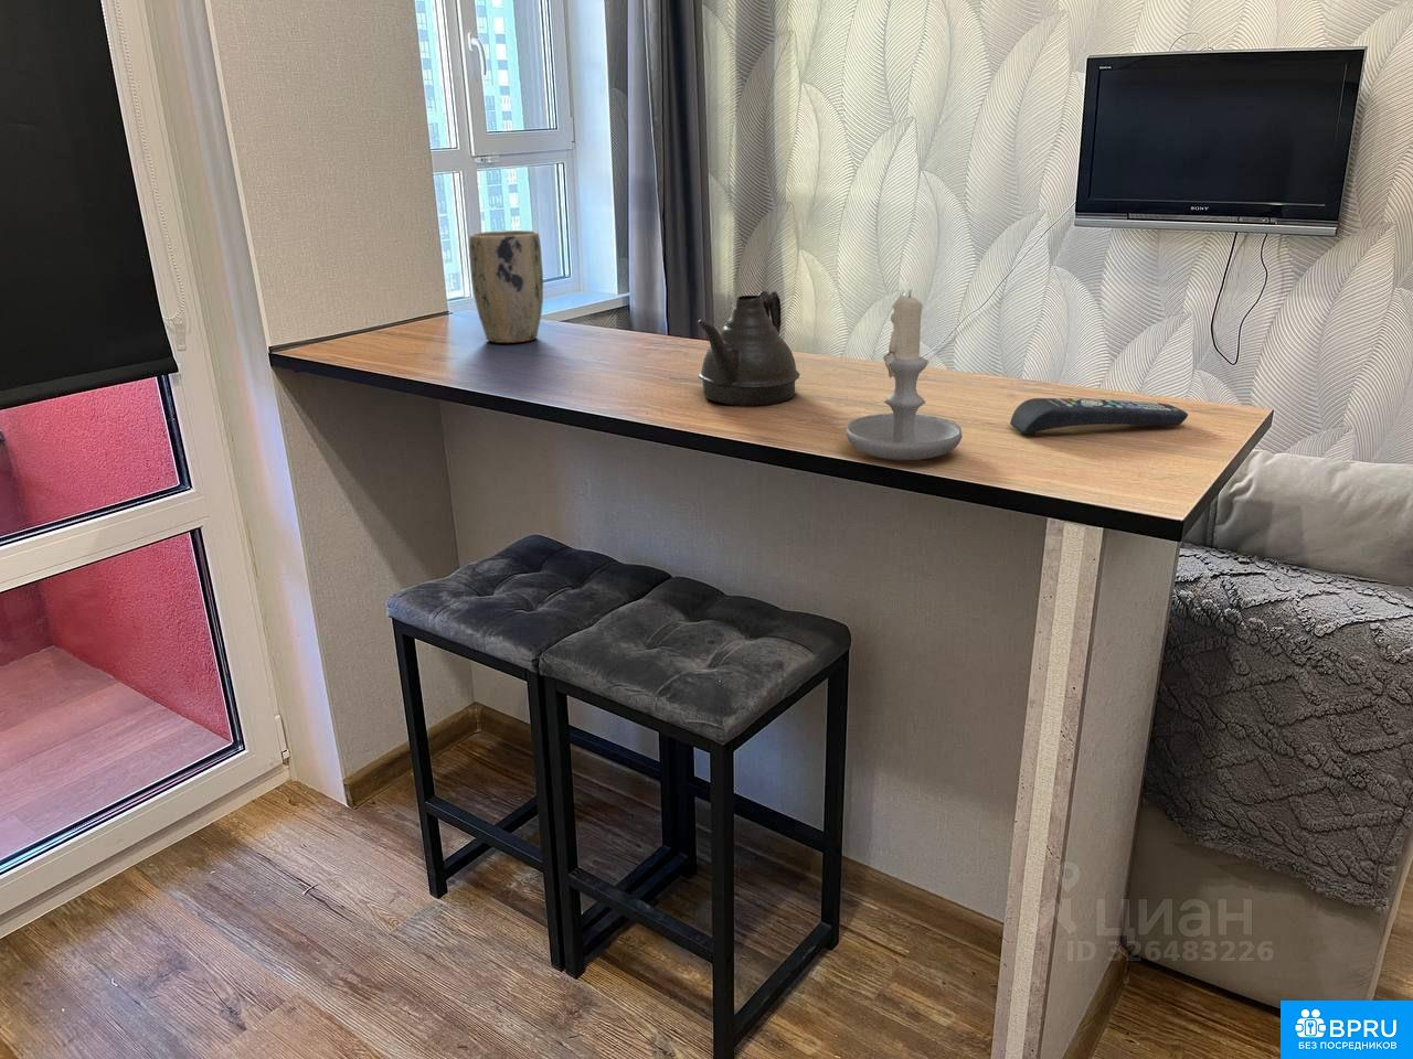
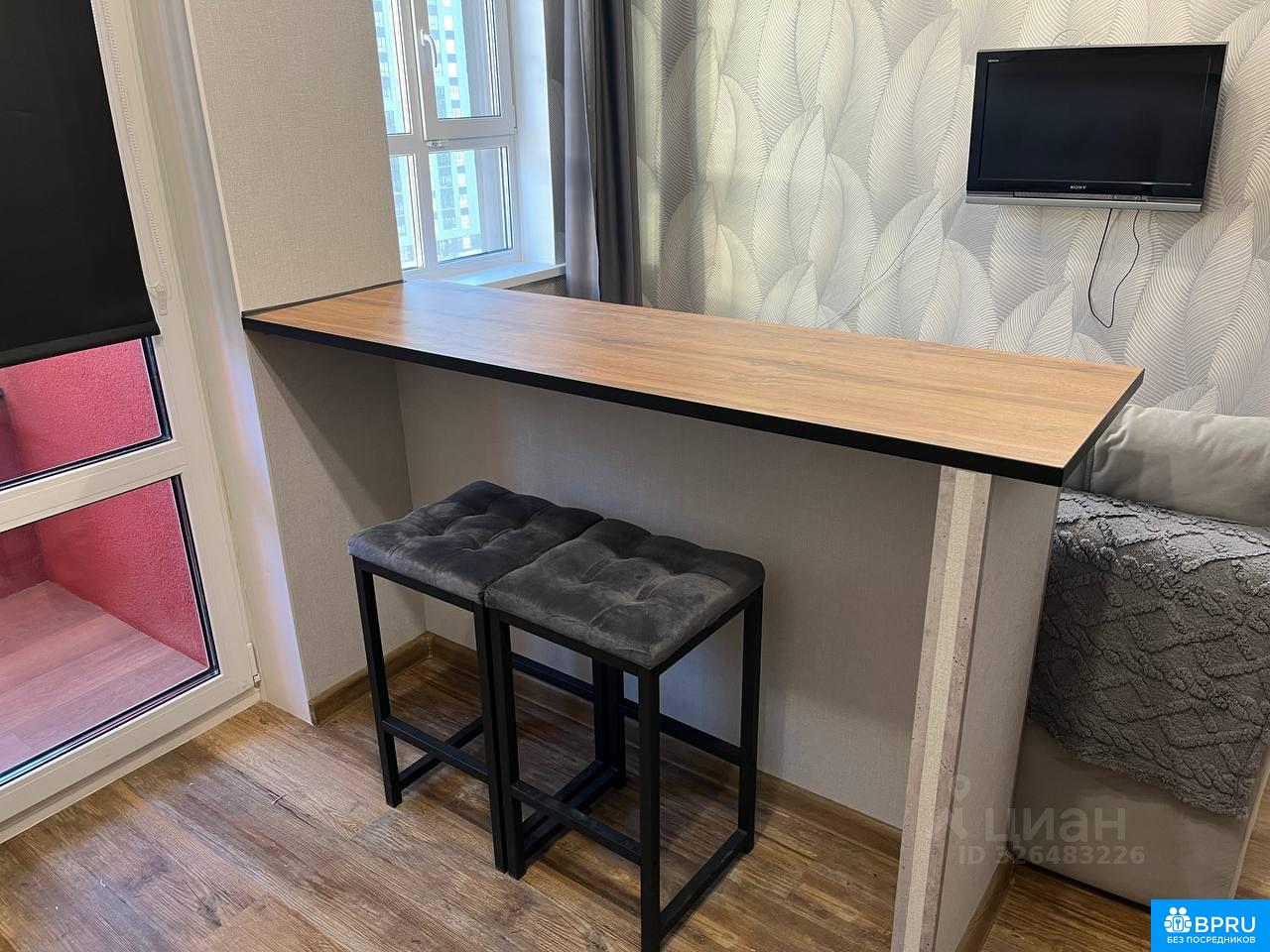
- teapot [696,290,801,406]
- plant pot [468,229,544,344]
- remote control [1009,397,1189,436]
- candle [844,288,962,462]
